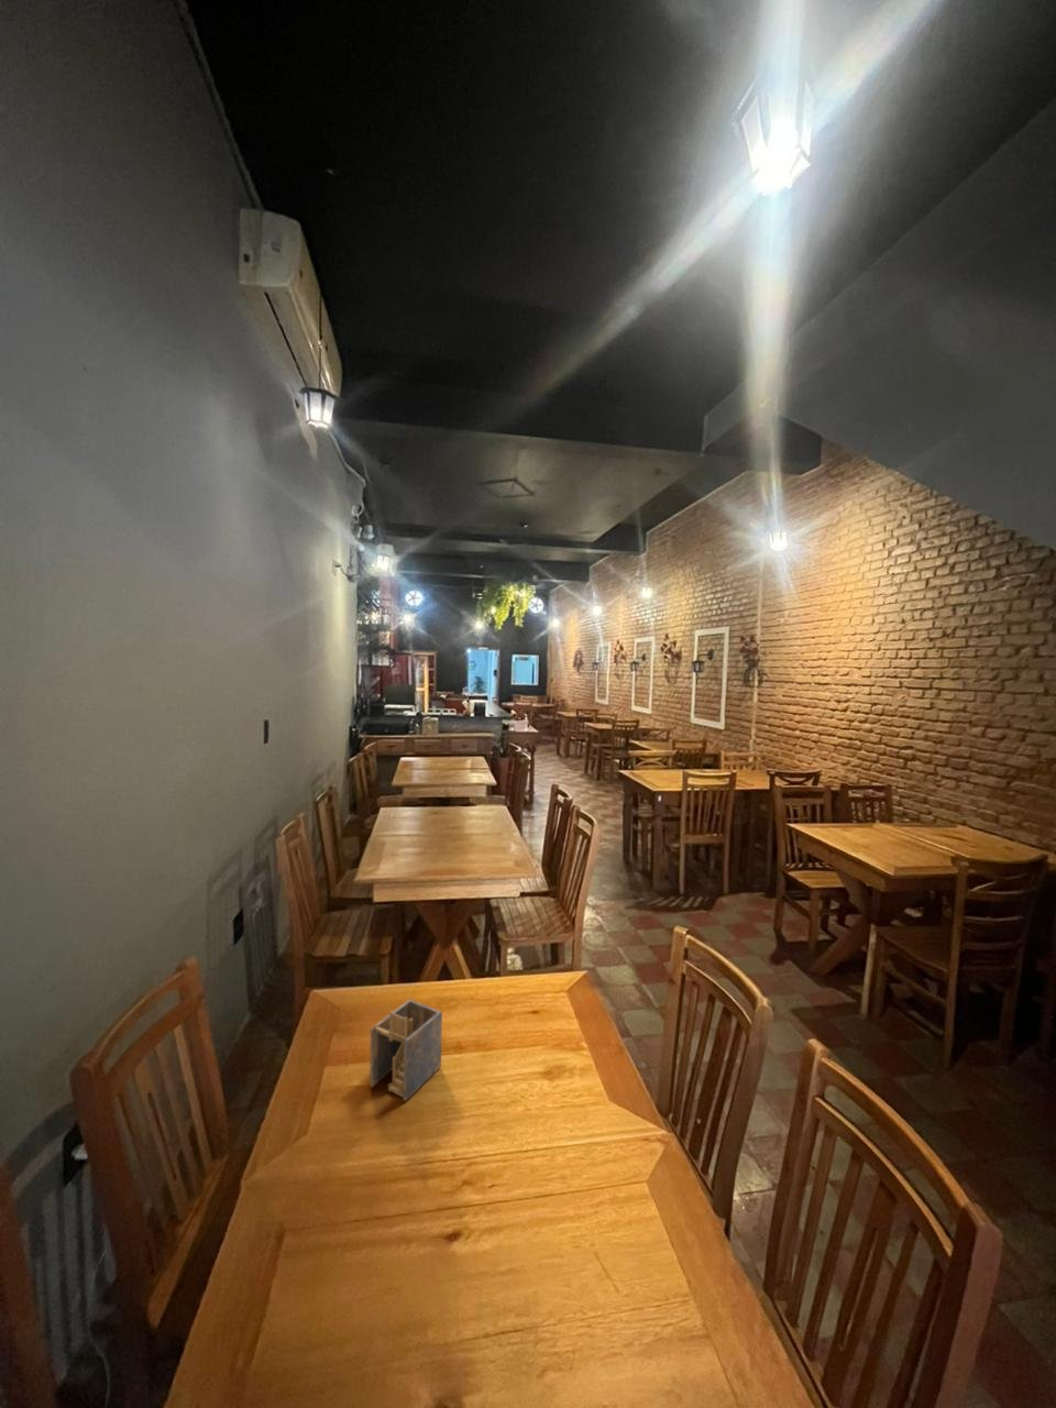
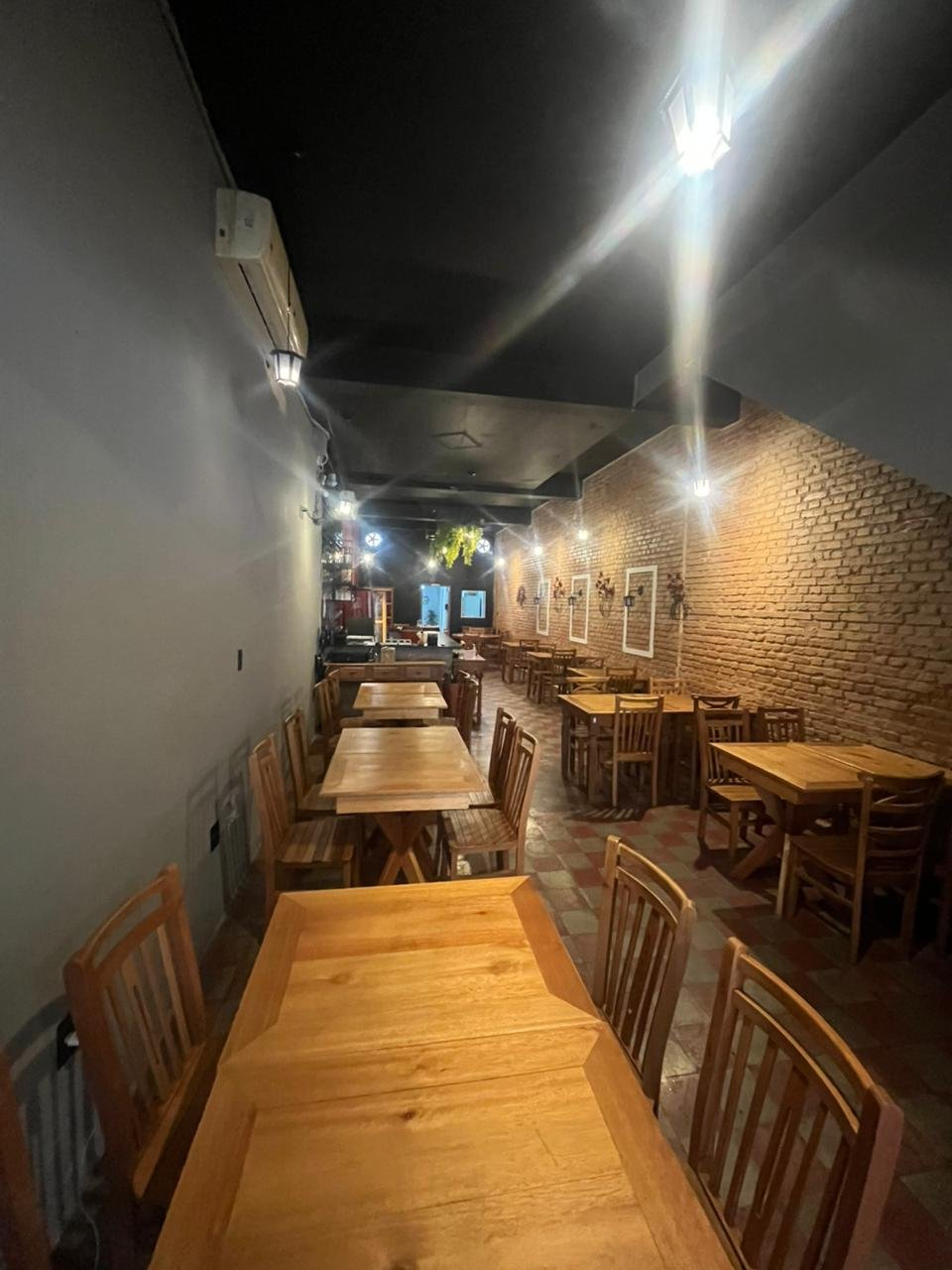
- napkin holder [368,998,444,1102]
